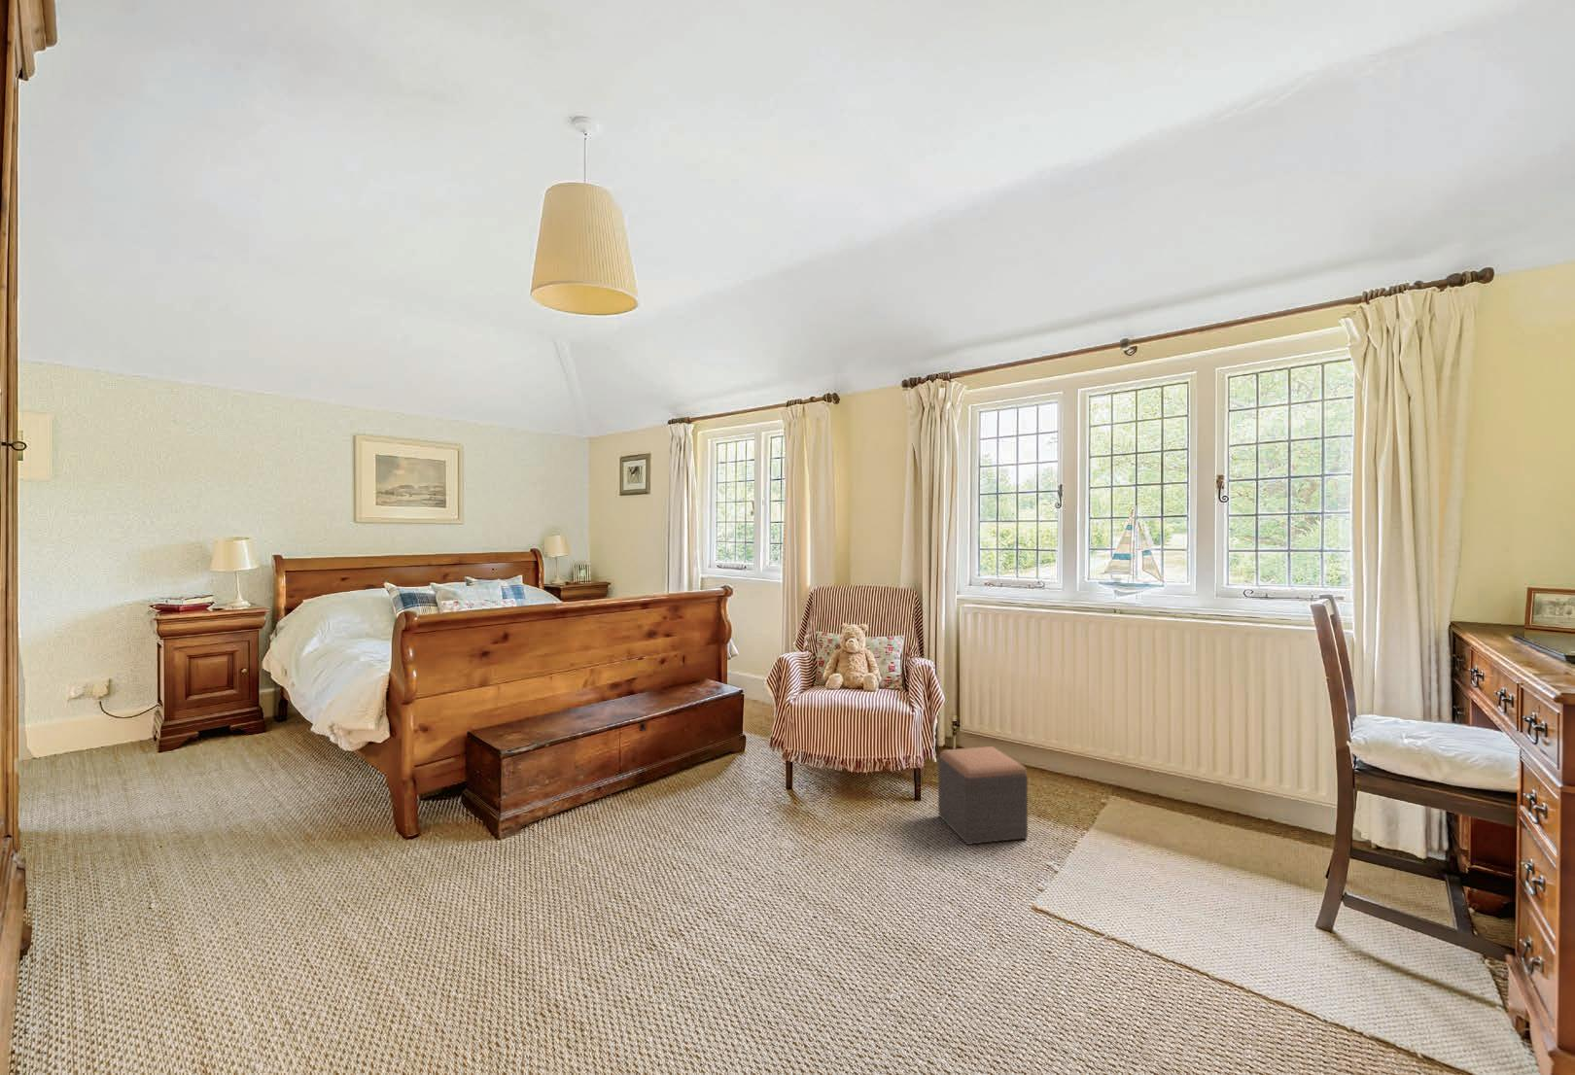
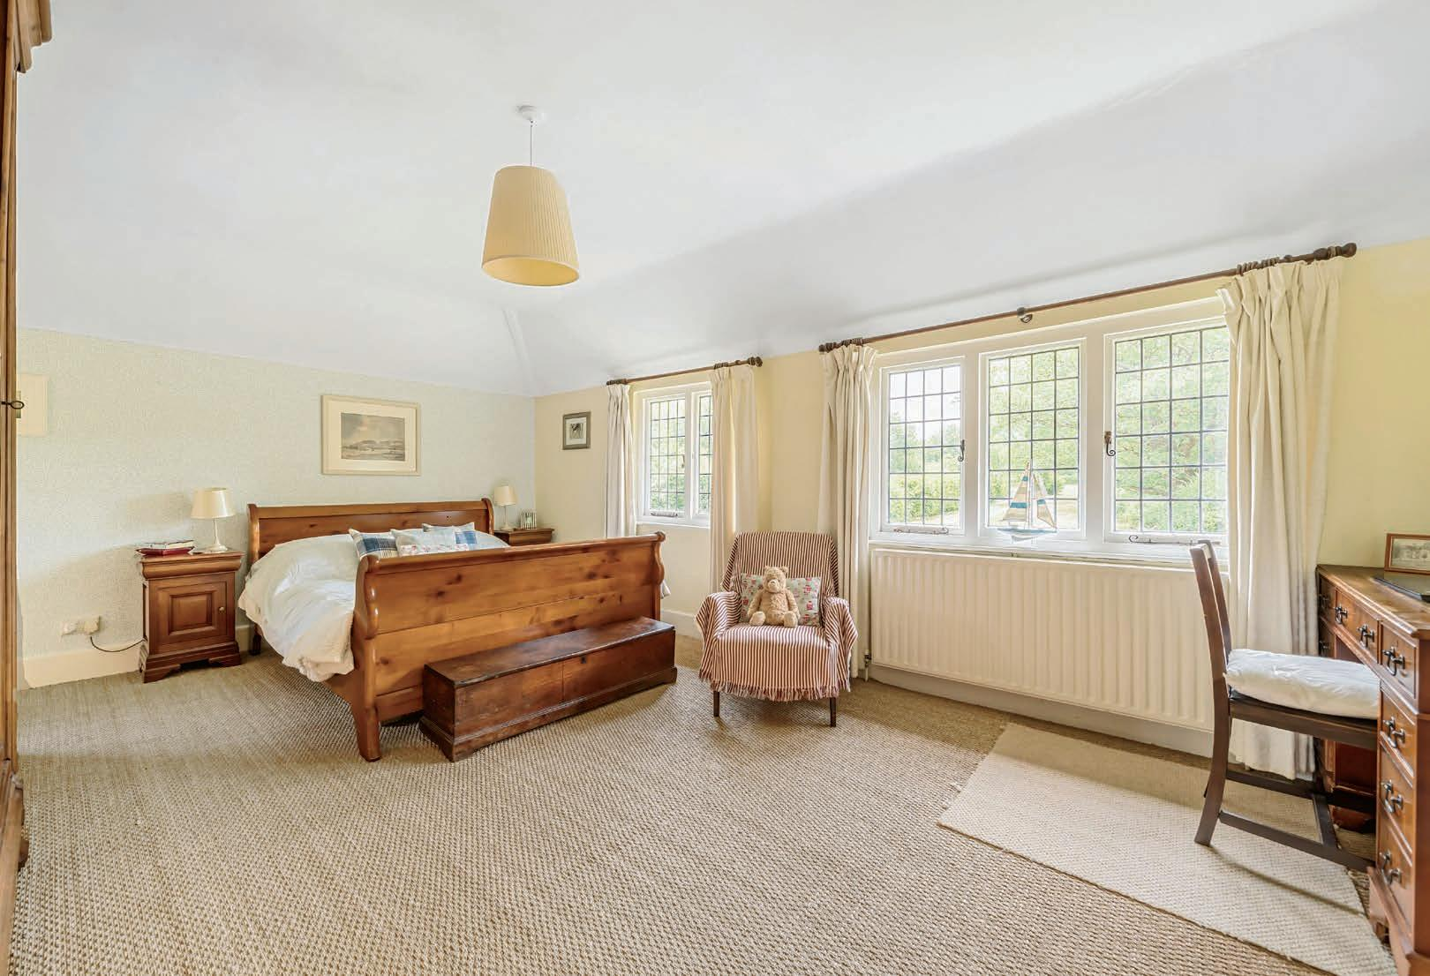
- footstool [937,746,1028,845]
